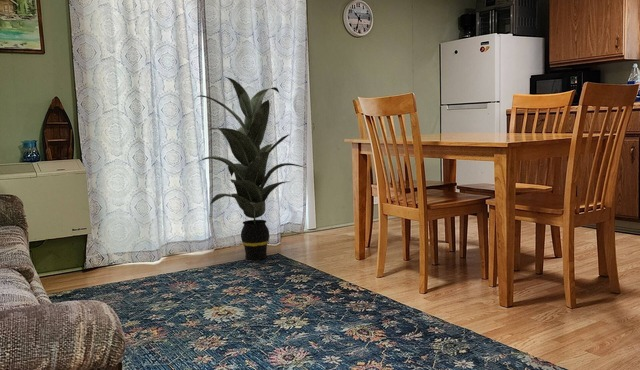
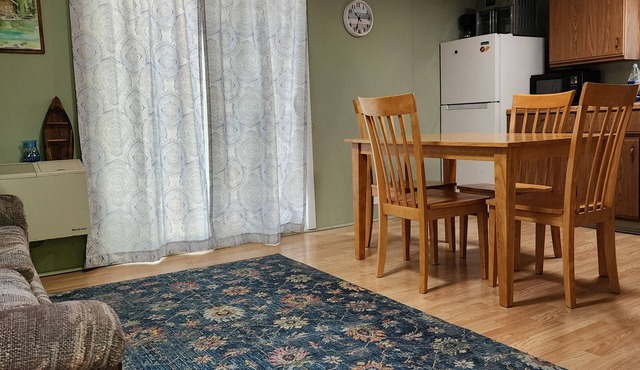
- indoor plant [196,76,307,261]
